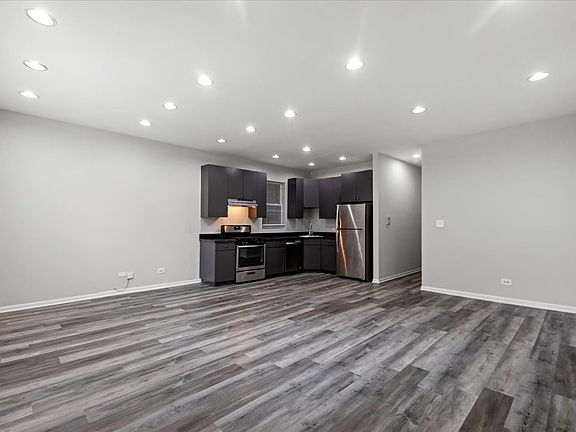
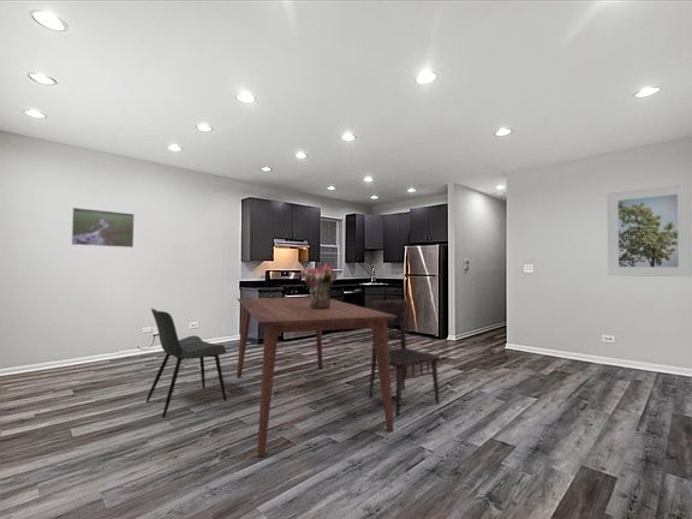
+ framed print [606,183,692,278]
+ dining chair [368,299,441,416]
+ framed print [71,207,136,249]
+ dining chair [144,308,227,418]
+ dining table [235,297,399,458]
+ bouquet [298,262,339,309]
